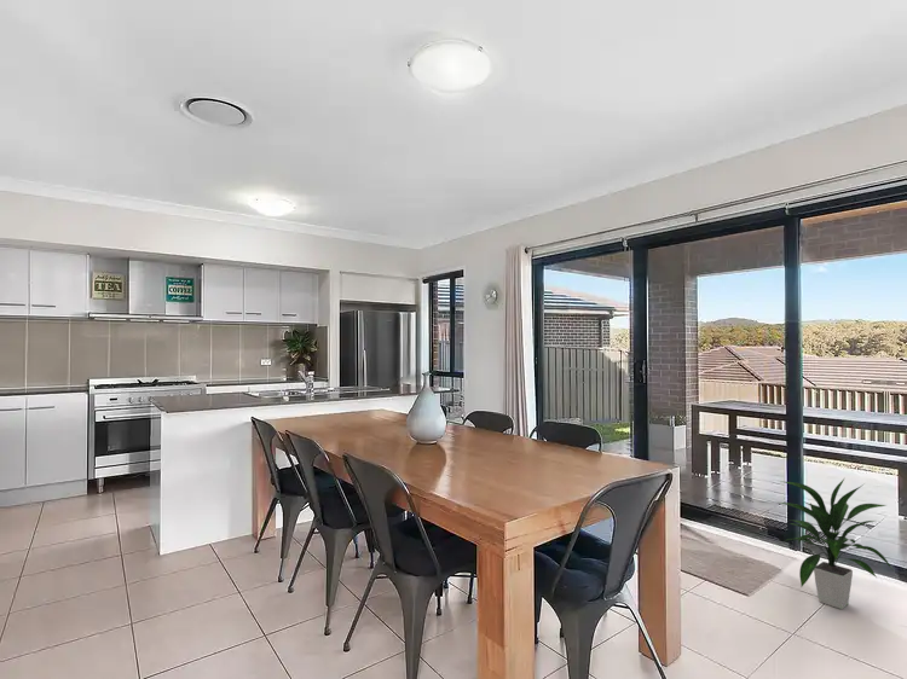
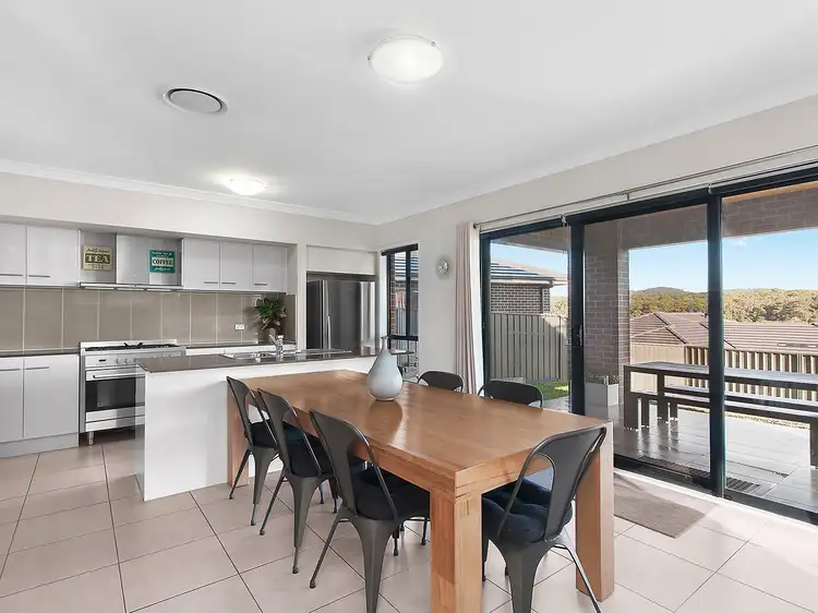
- indoor plant [775,476,894,610]
